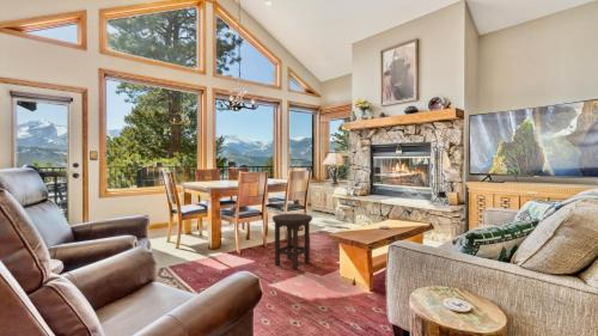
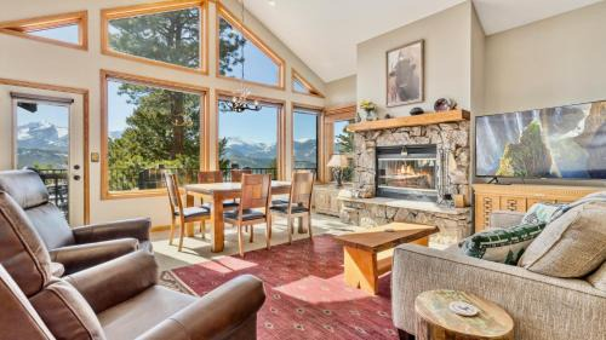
- stool [271,213,313,270]
